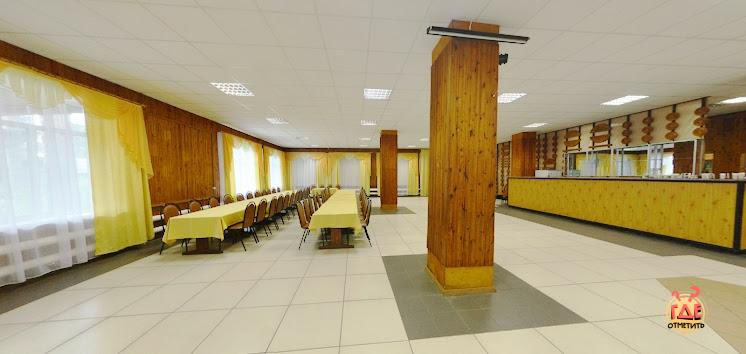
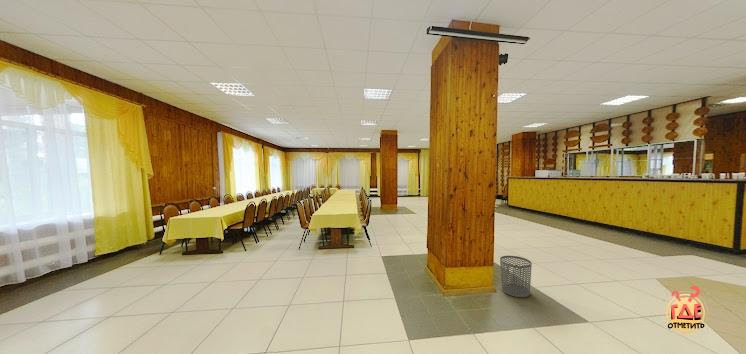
+ waste bin [499,255,533,298]
